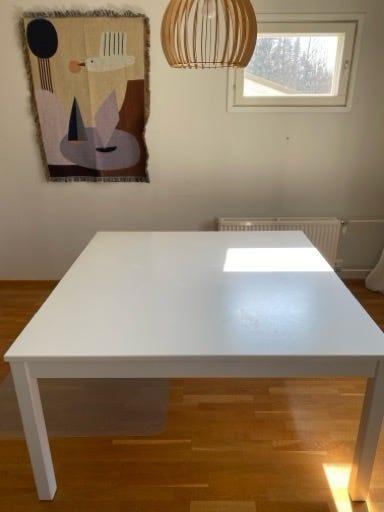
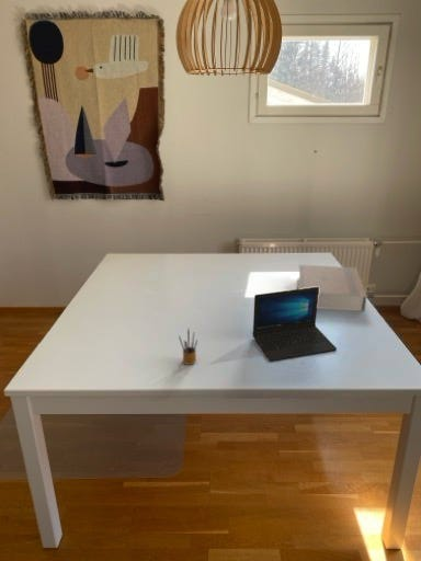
+ laptop [252,287,338,363]
+ pencil box [178,328,198,366]
+ book [297,264,367,312]
